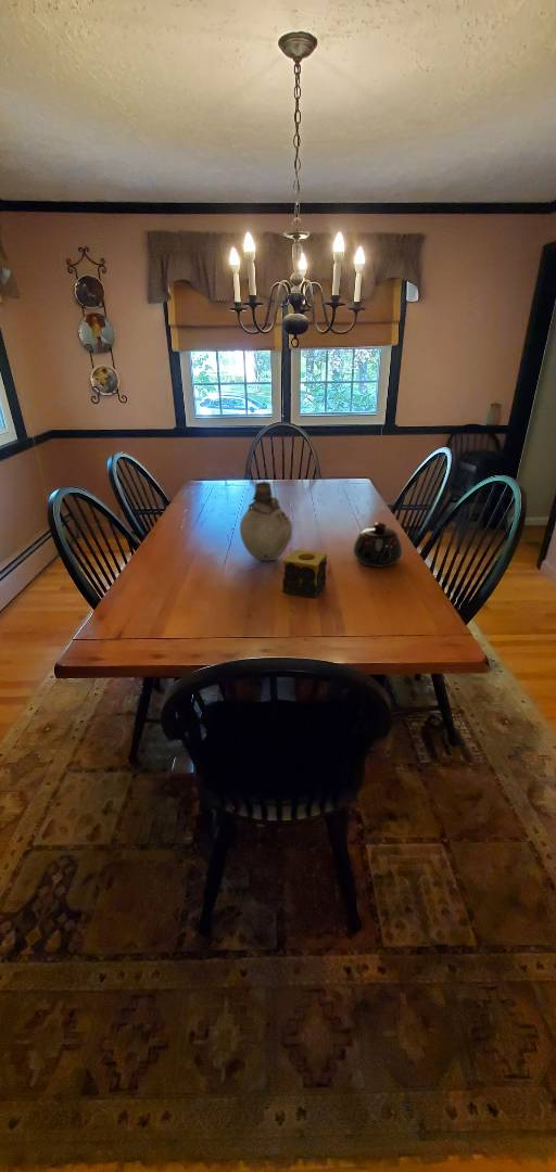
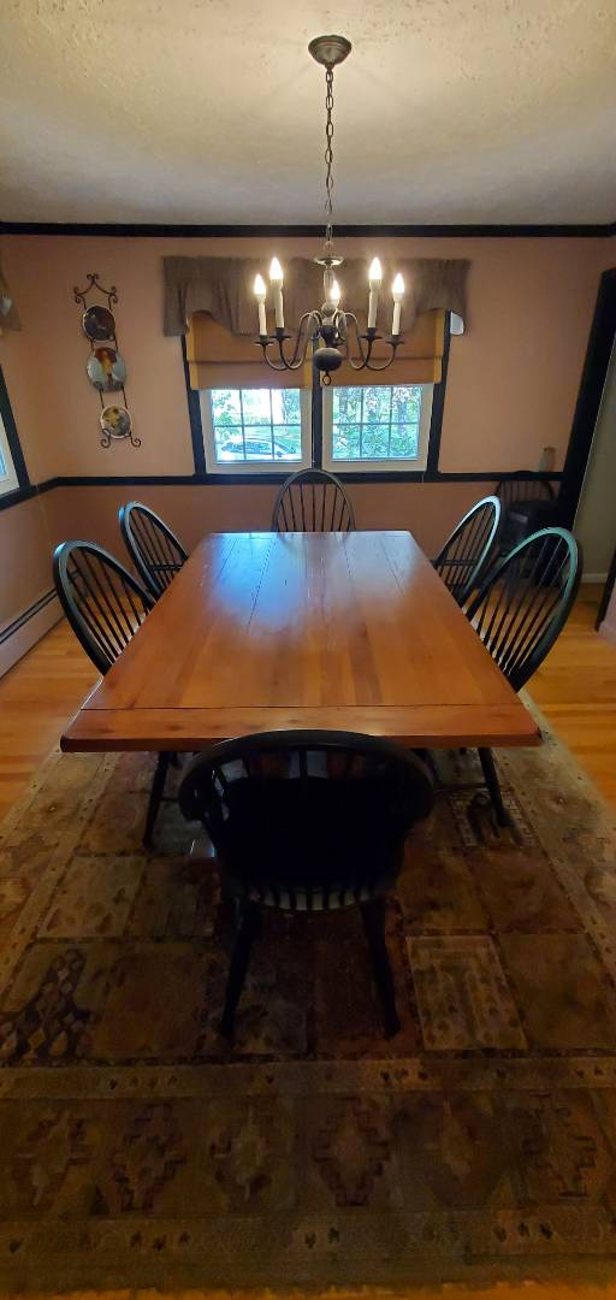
- vase [239,481,293,562]
- candle [281,548,328,599]
- teapot [352,521,404,568]
